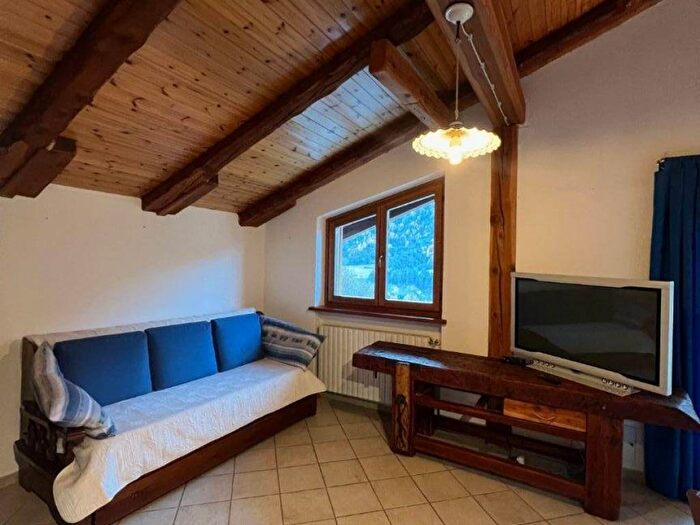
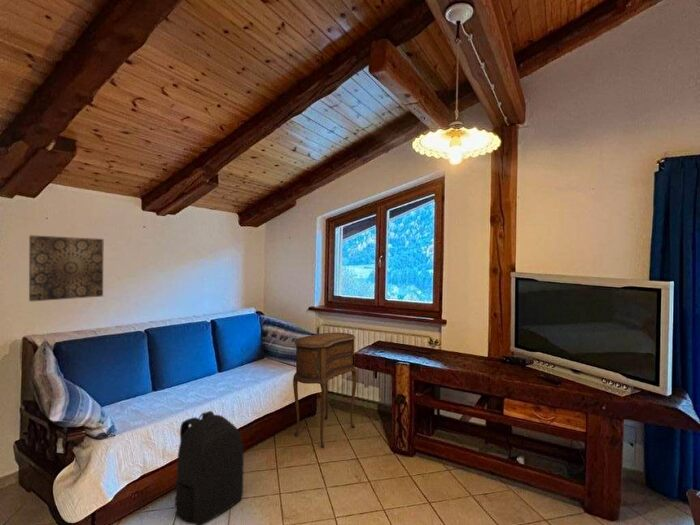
+ side table [292,332,358,448]
+ backpack [174,410,245,525]
+ wall art [28,234,104,302]
